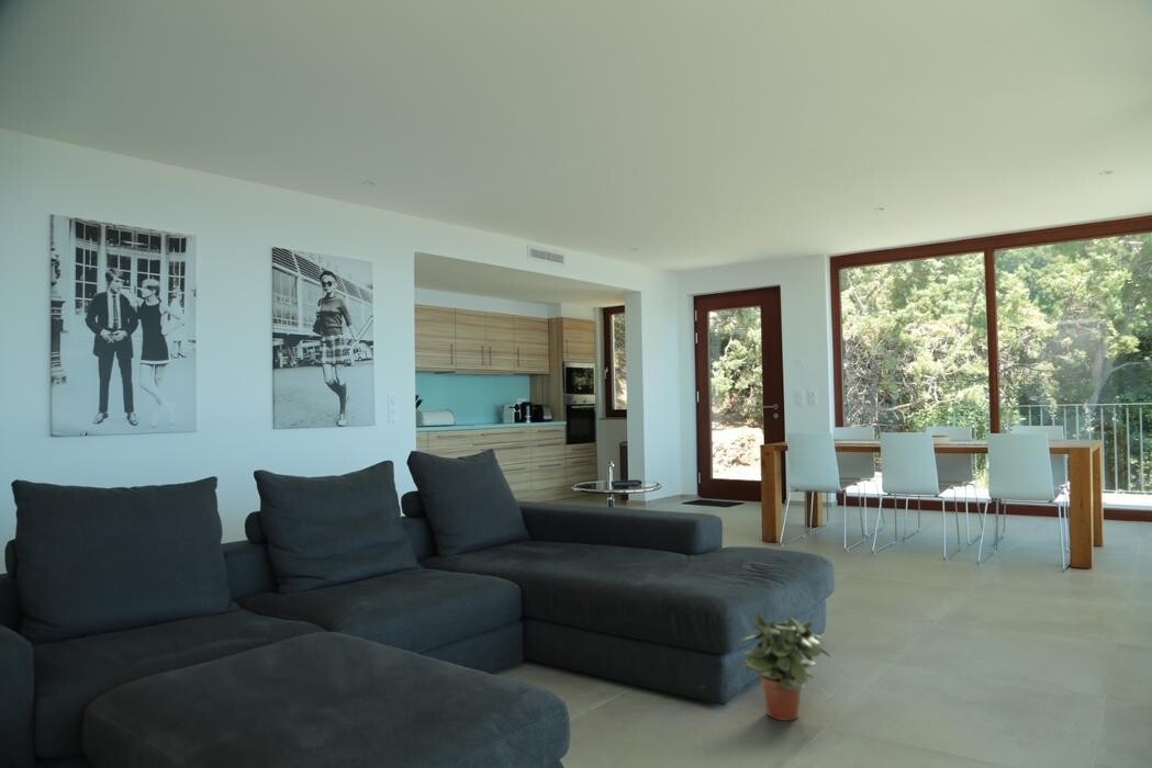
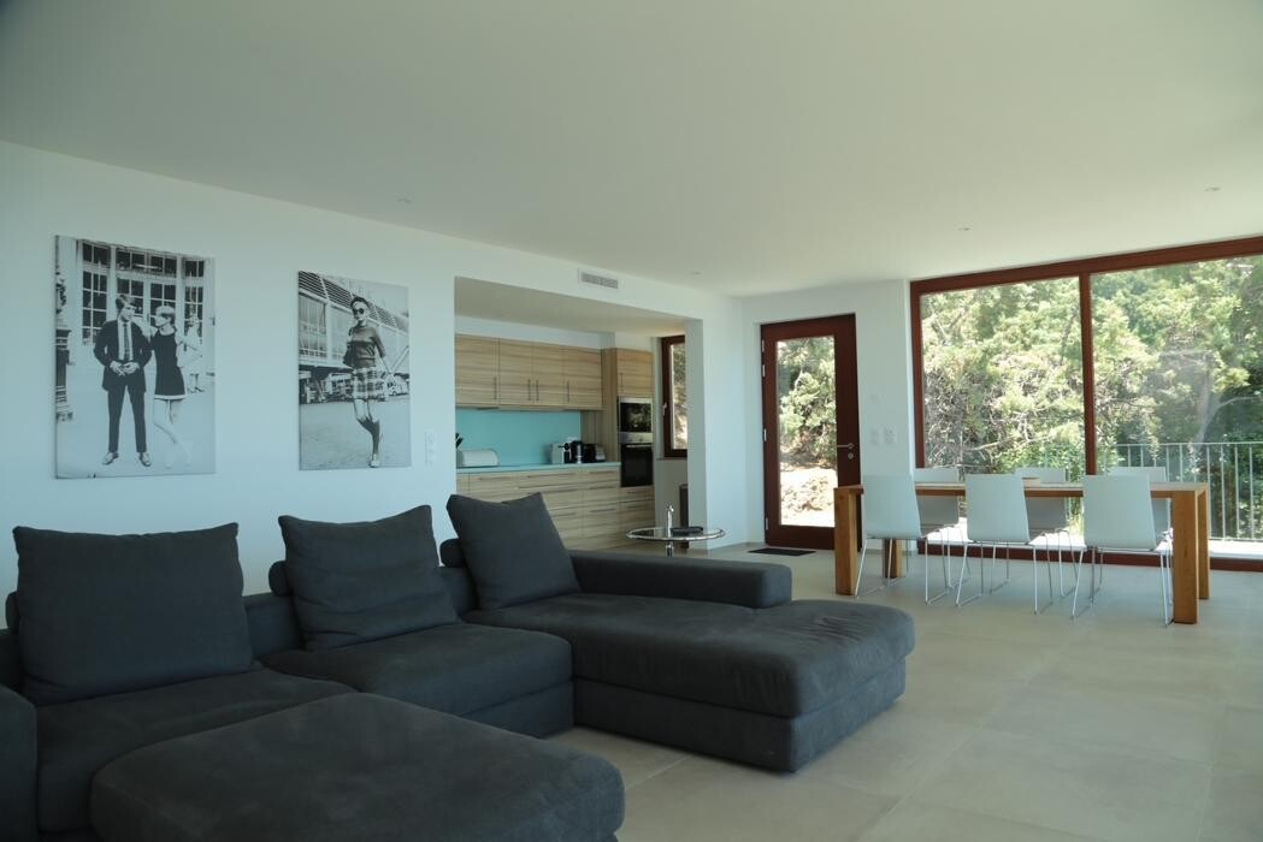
- potted plant [740,613,832,722]
